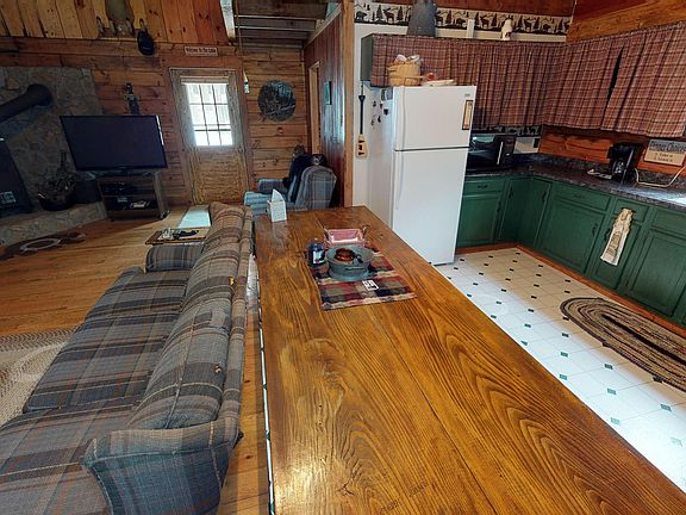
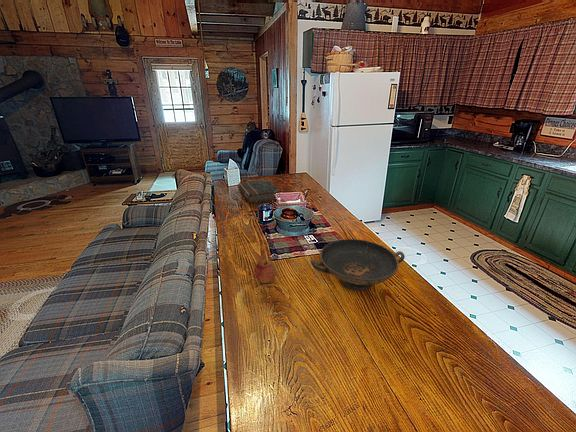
+ apple [253,259,277,284]
+ book [237,179,282,204]
+ decorative bowl [310,238,406,292]
